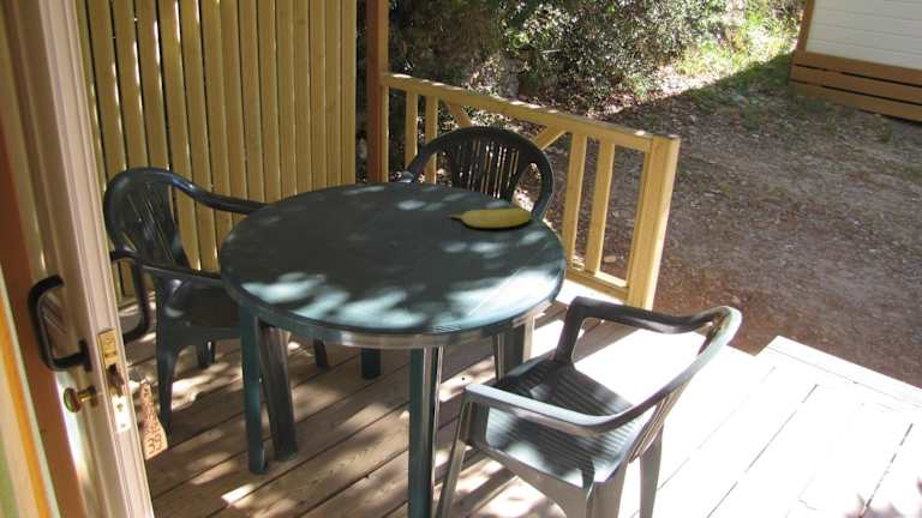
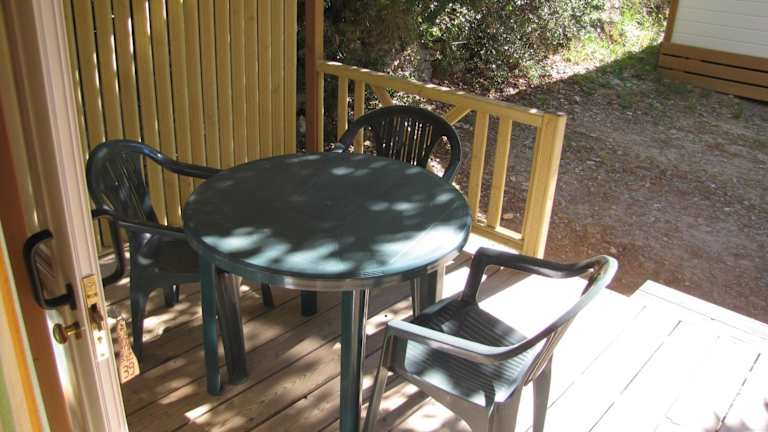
- banana [448,207,532,229]
